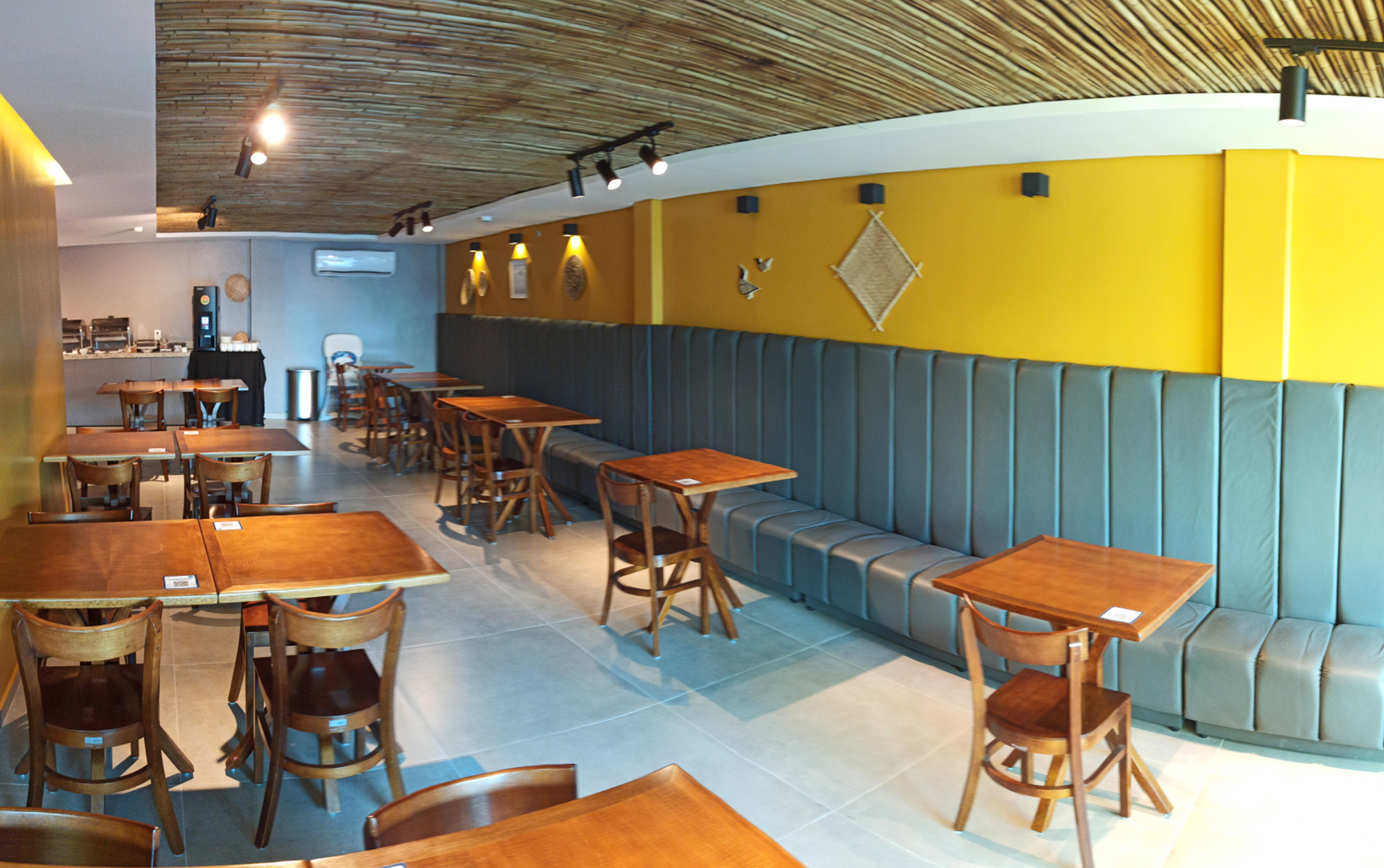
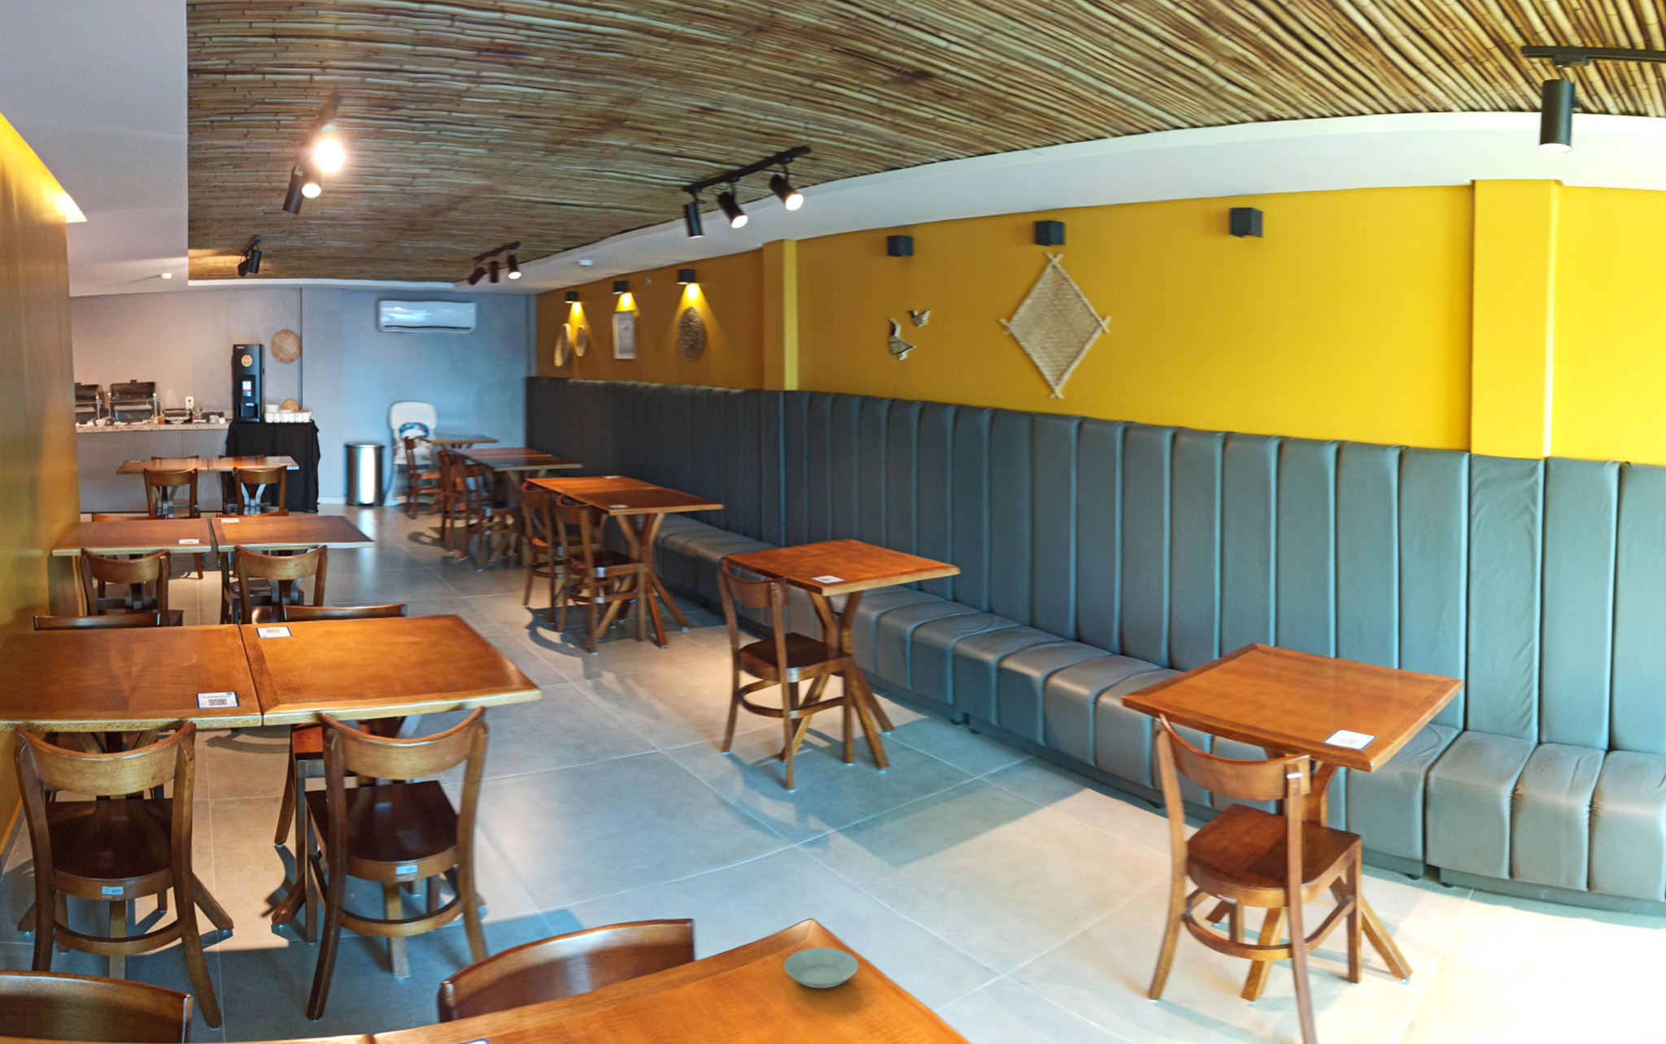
+ saucer [784,947,859,989]
